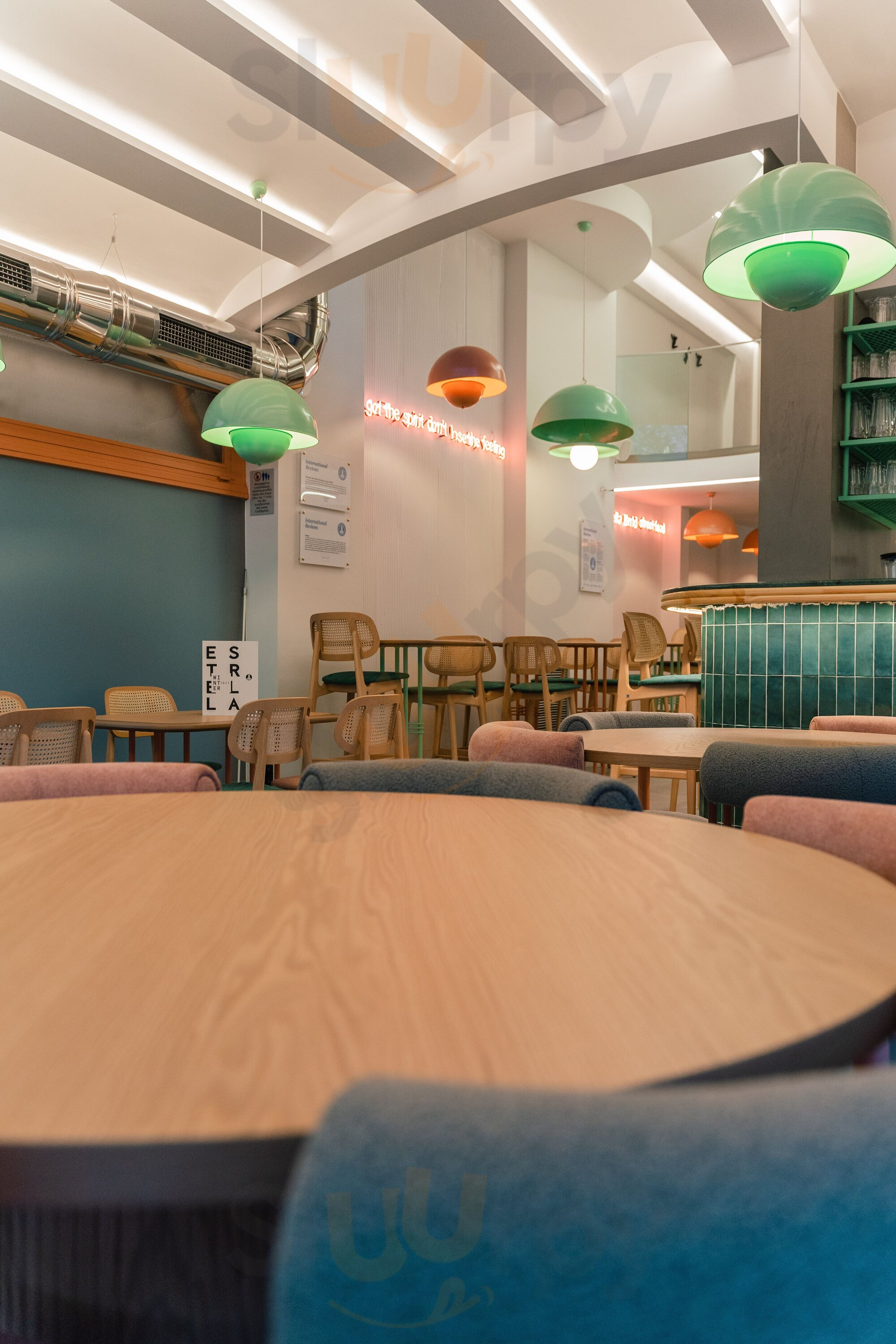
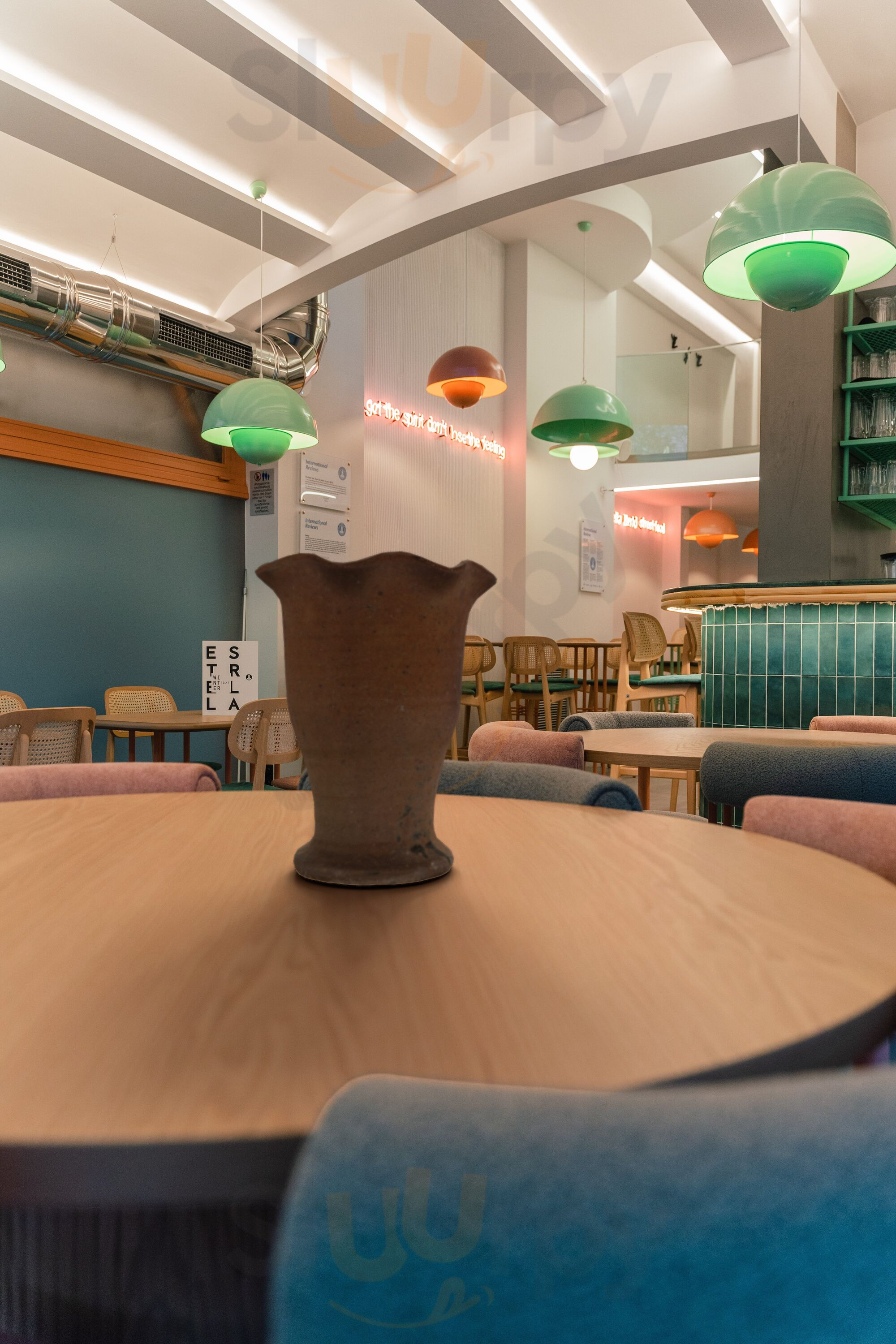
+ vase [254,551,498,886]
